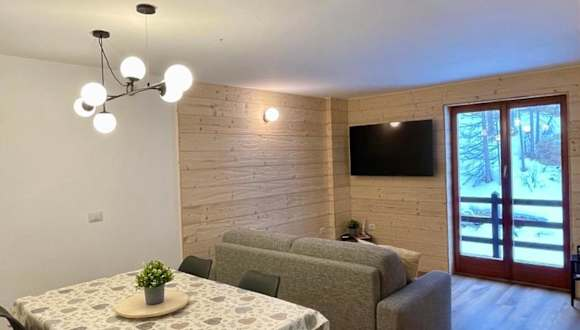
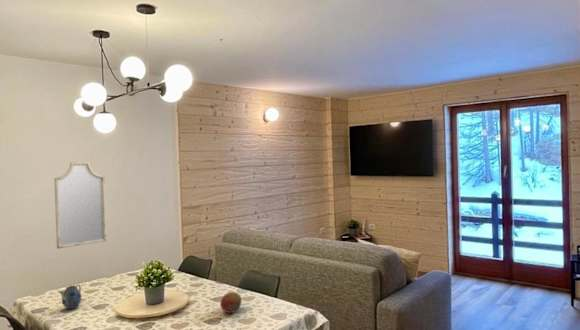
+ teapot [59,283,82,310]
+ home mirror [53,161,108,250]
+ fruit [219,291,243,314]
